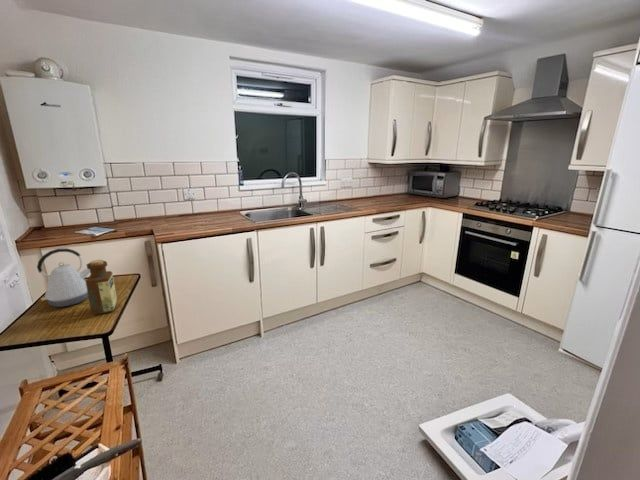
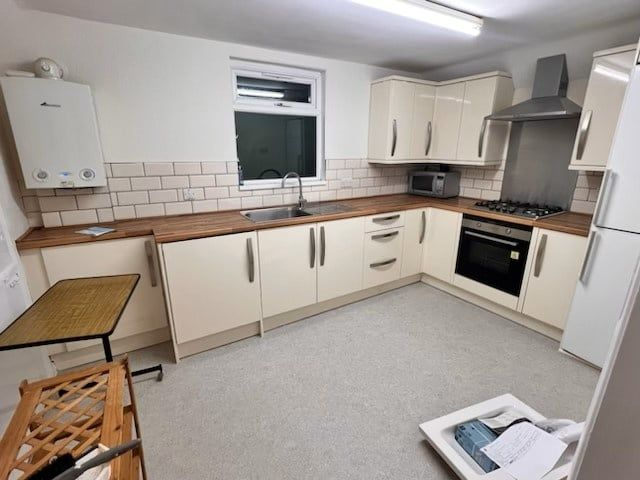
- kettle [36,247,90,308]
- bottle [85,259,118,316]
